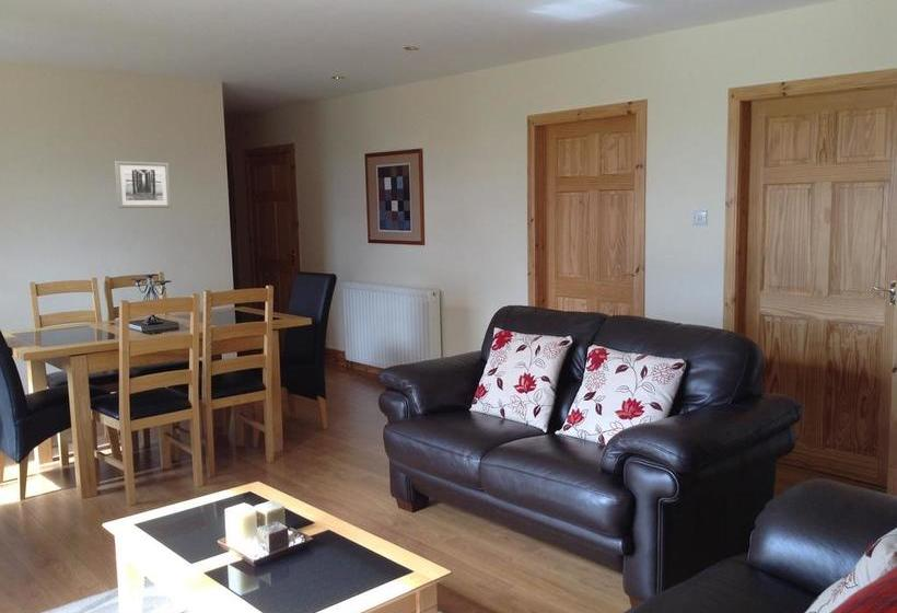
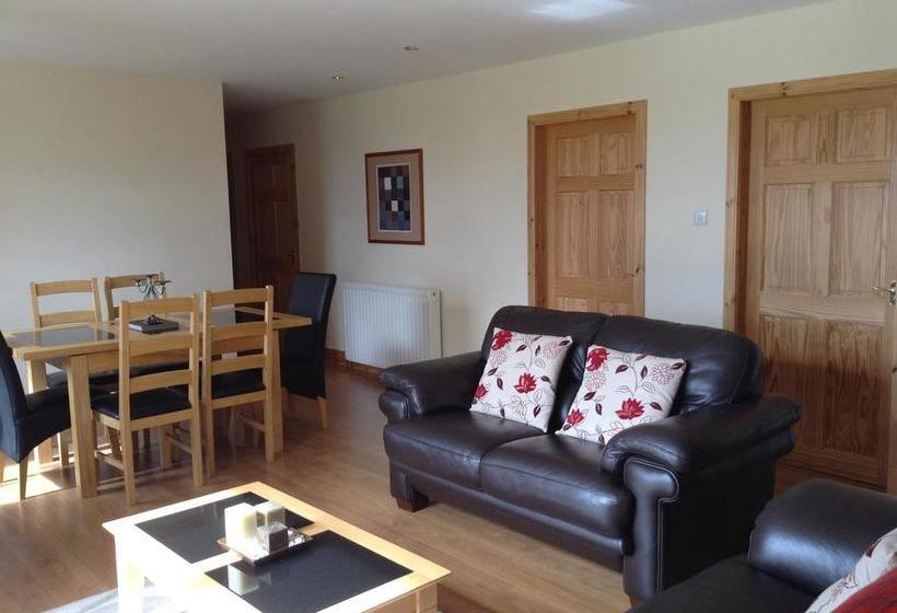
- wall art [114,160,172,209]
